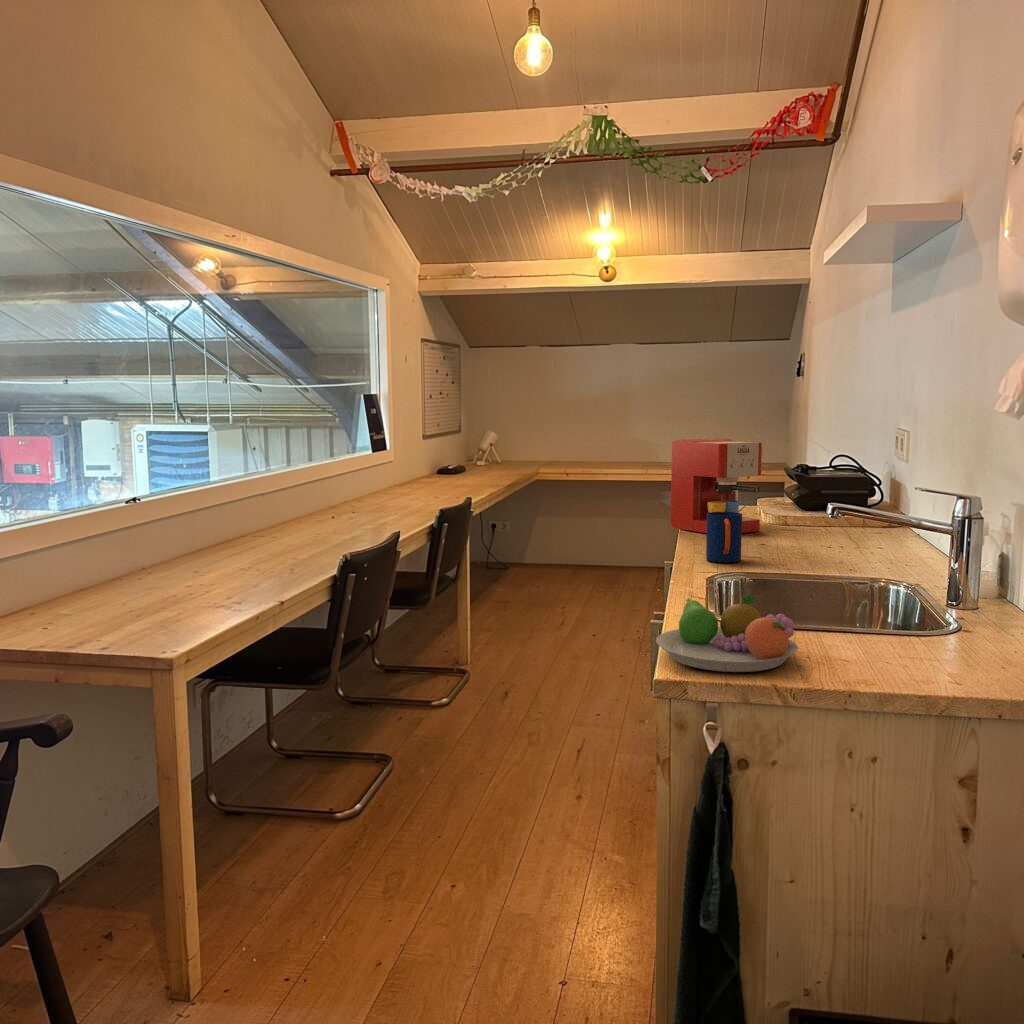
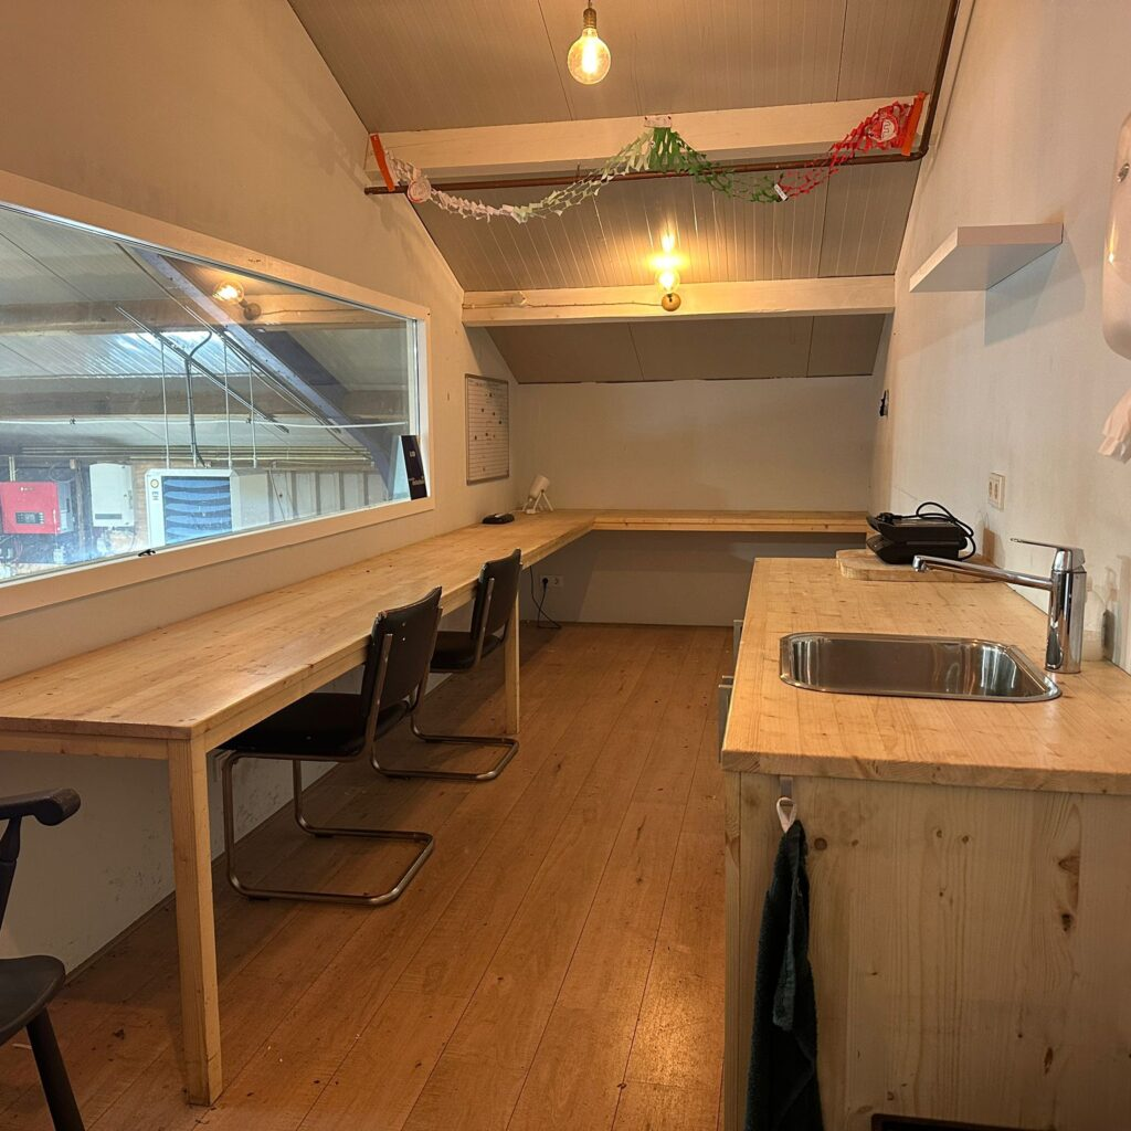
- coffee maker [670,437,763,534]
- mug [705,512,743,564]
- fruit bowl [655,594,799,673]
